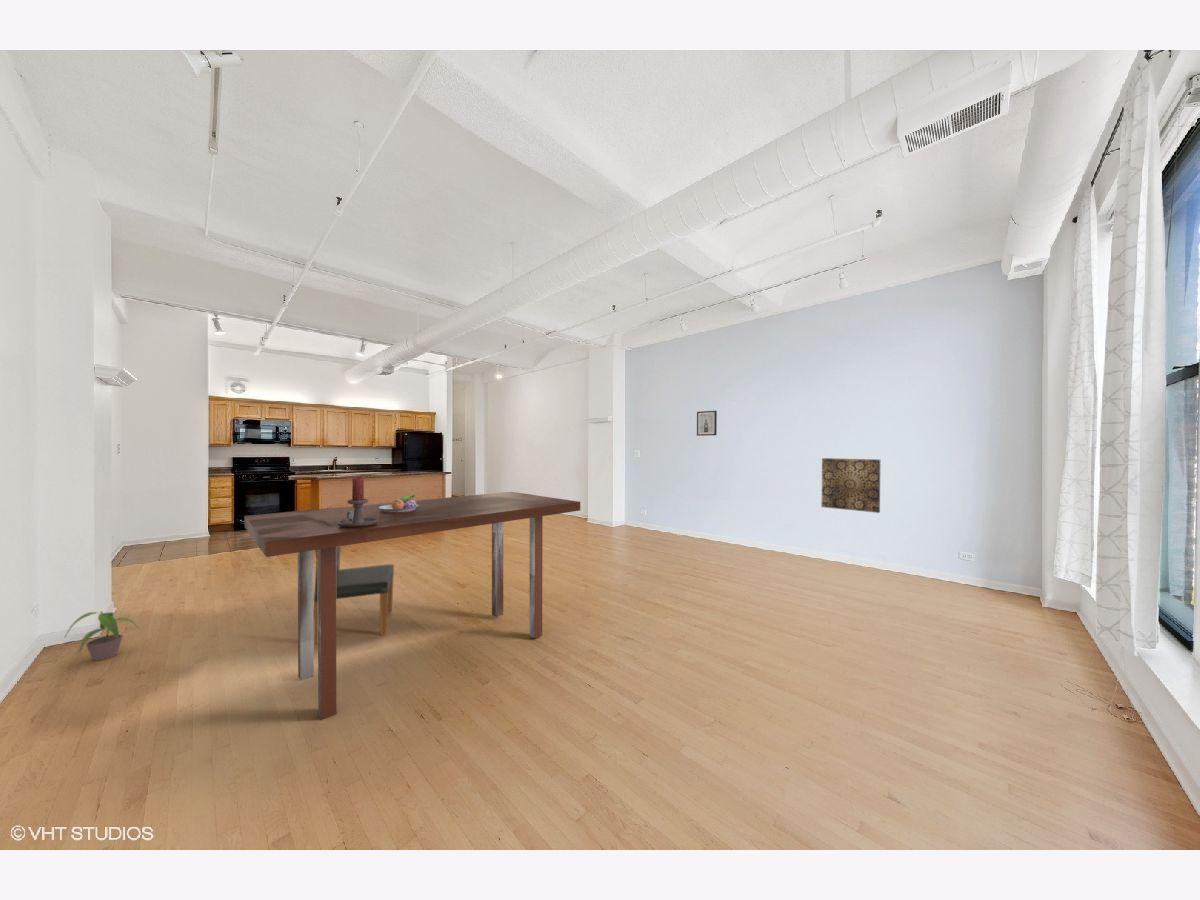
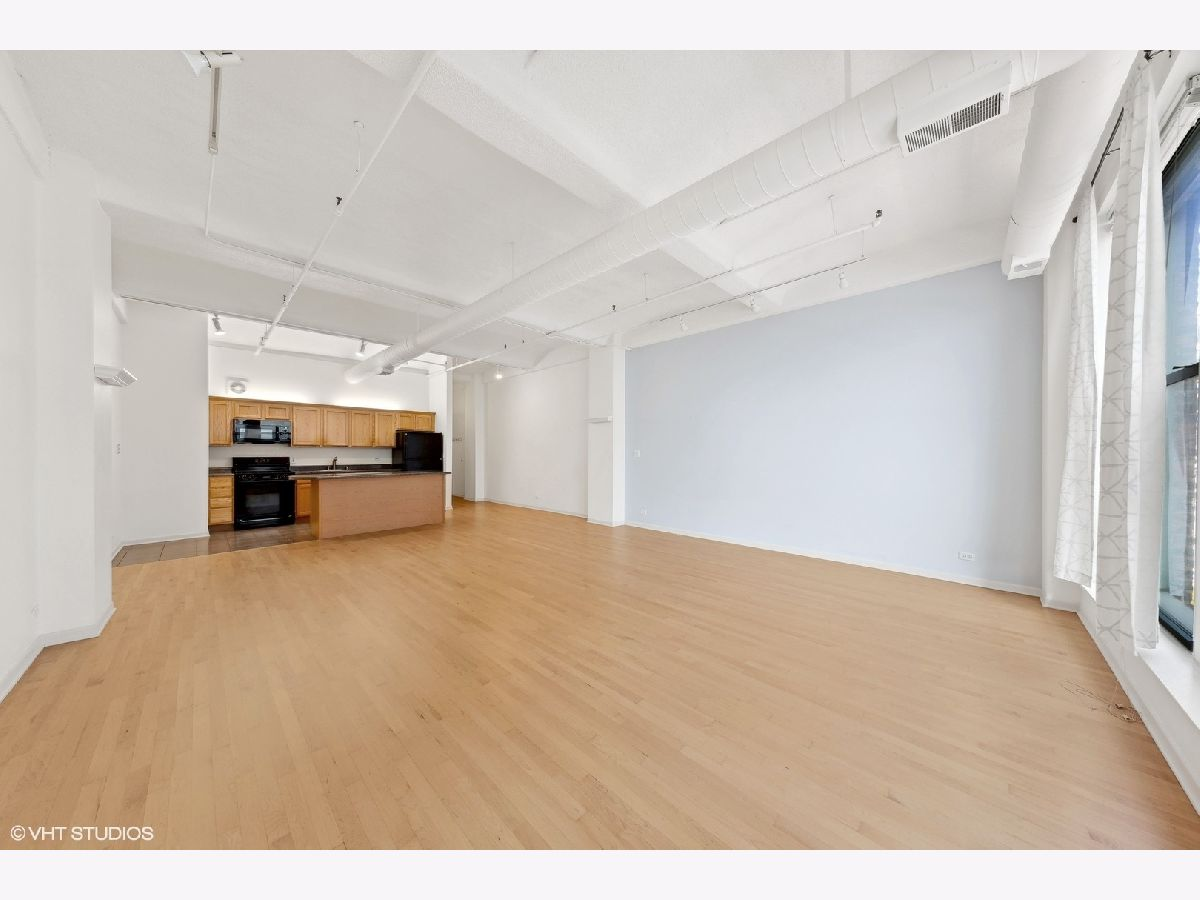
- wall art [821,457,881,514]
- dining chair [313,506,395,645]
- potted plant [63,610,140,661]
- wall art [696,410,718,437]
- fruit bowl [379,494,419,512]
- candle holder [338,475,378,528]
- dining table [243,491,581,721]
